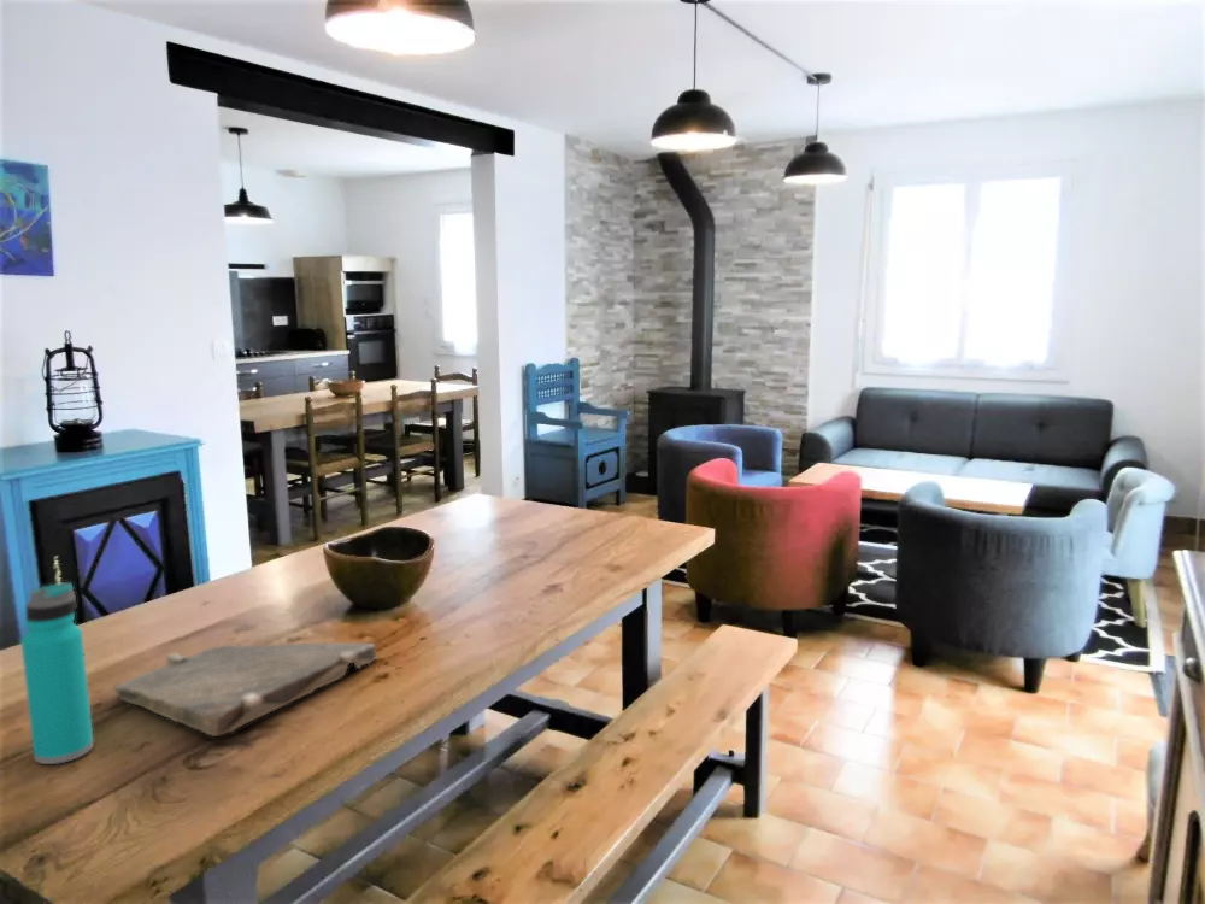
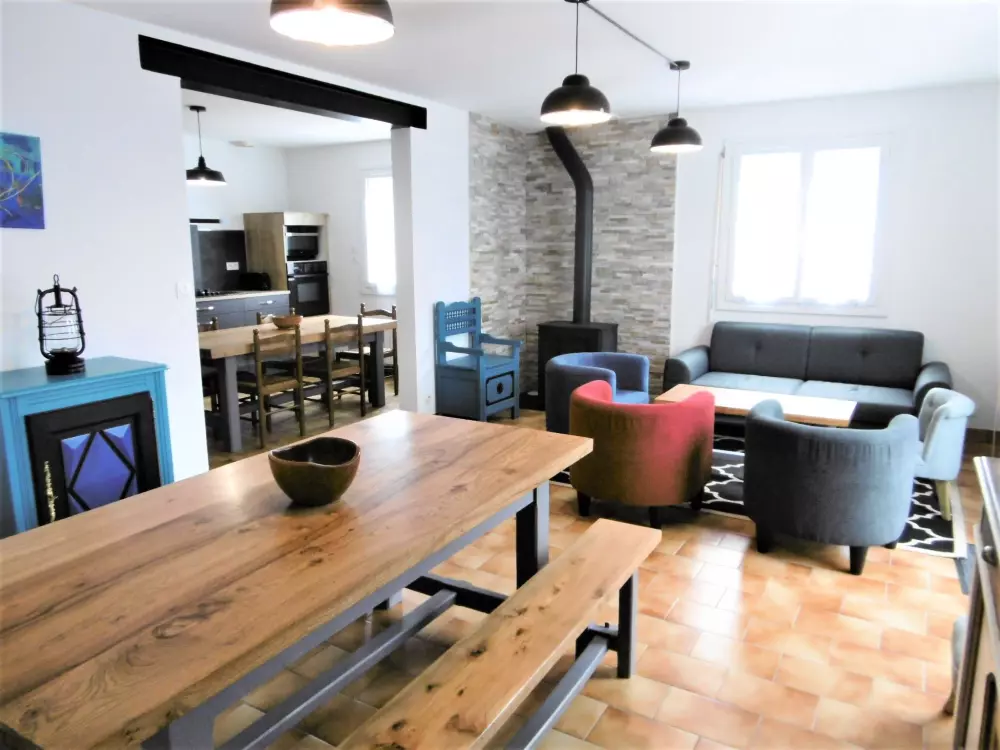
- water bottle [19,581,95,765]
- cutting board [113,641,378,738]
